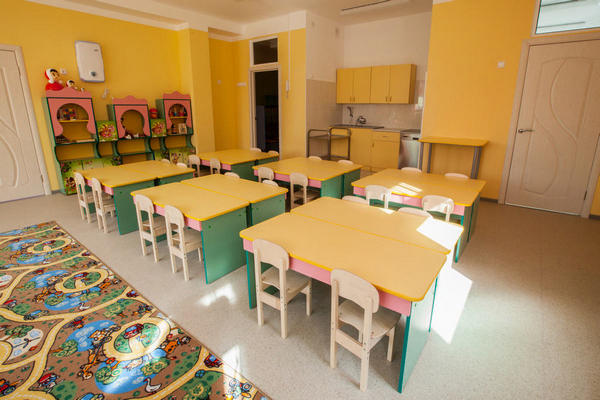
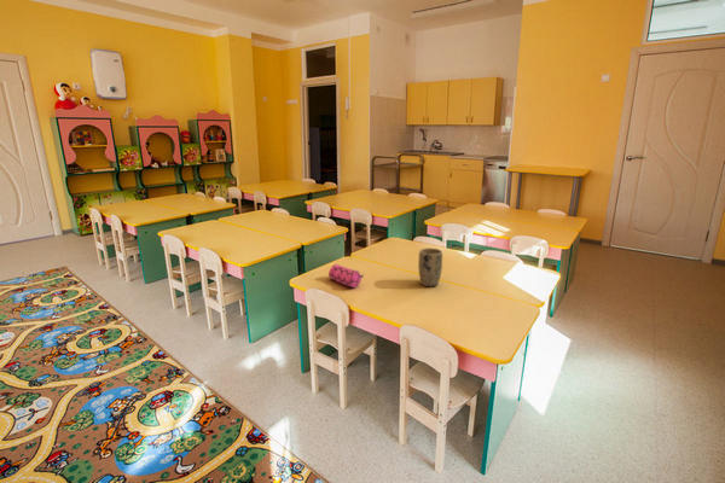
+ plant pot [417,246,443,287]
+ pencil case [327,263,365,289]
